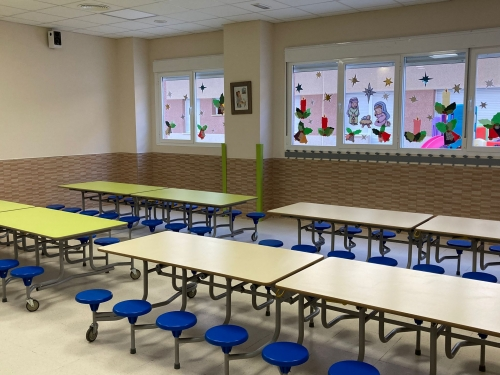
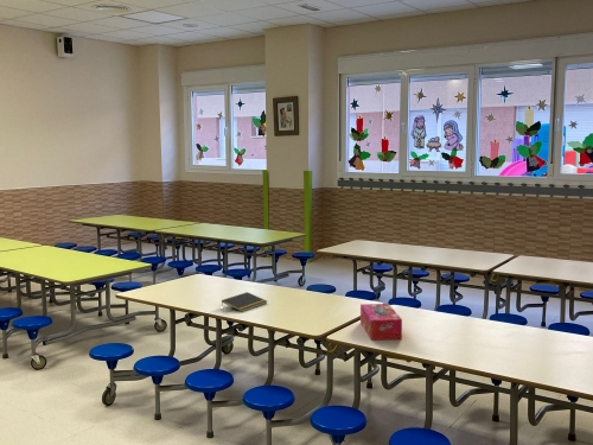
+ tissue box [359,303,403,342]
+ notepad [221,291,268,313]
